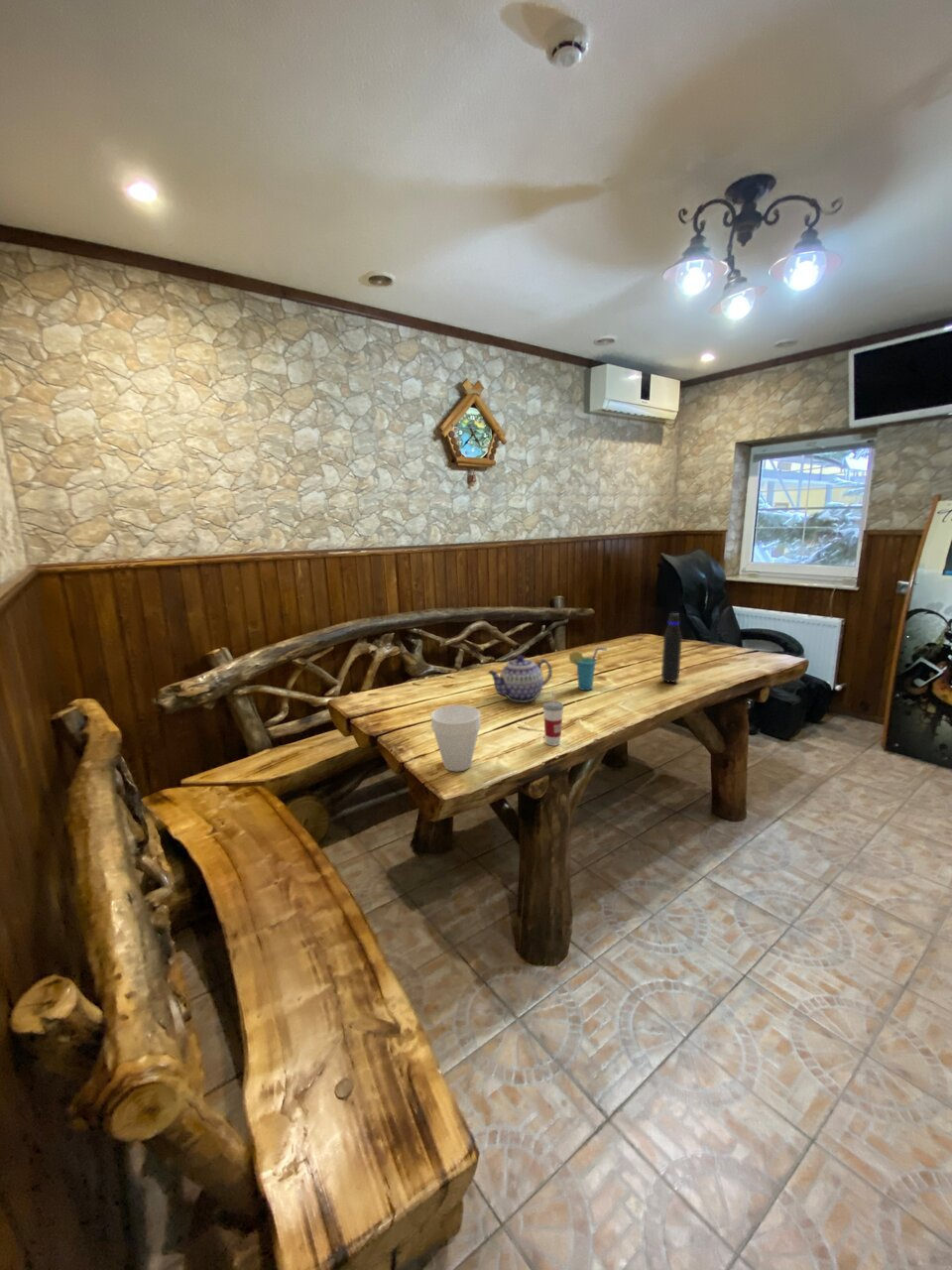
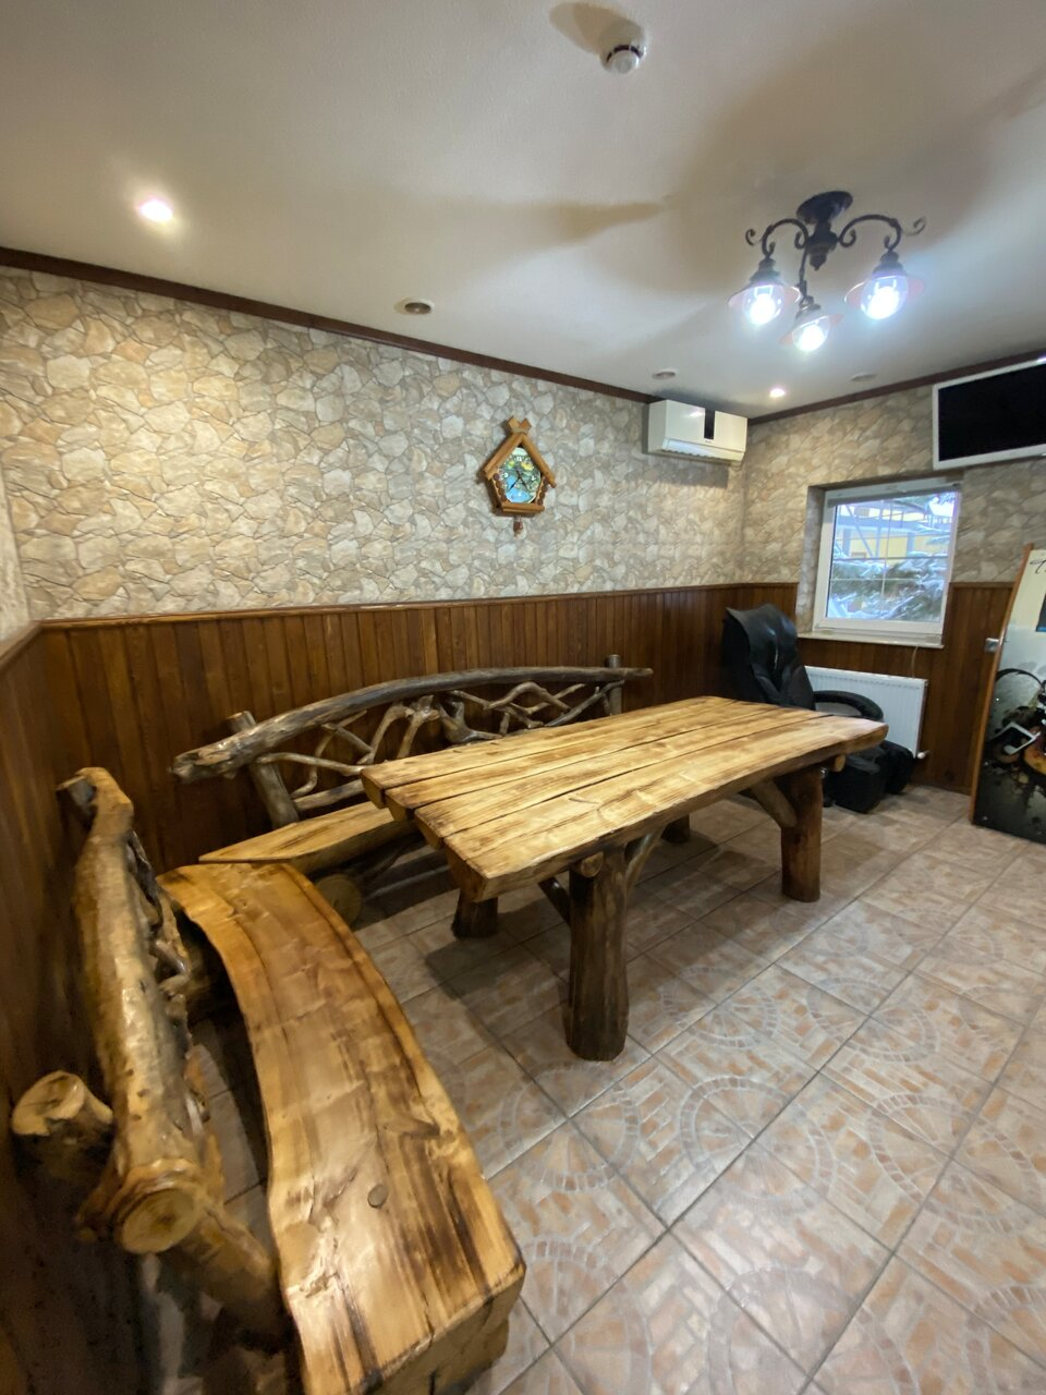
- cup [568,646,608,692]
- water bottle [660,612,683,684]
- cup [430,703,482,772]
- cup [542,690,564,747]
- teapot [487,655,553,703]
